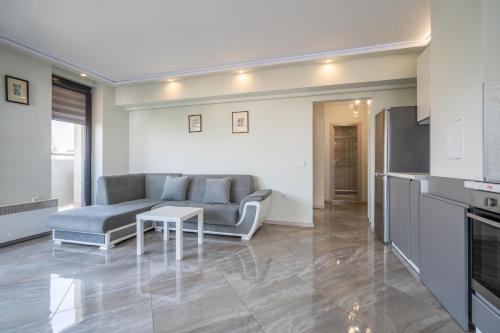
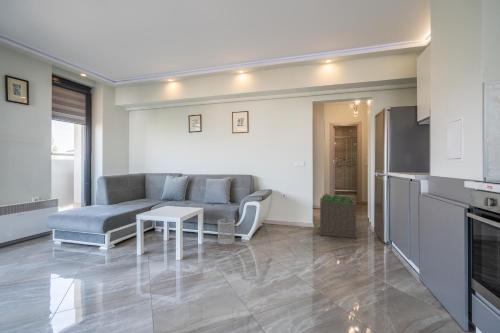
+ planter [319,193,357,239]
+ wastebasket [217,218,236,246]
